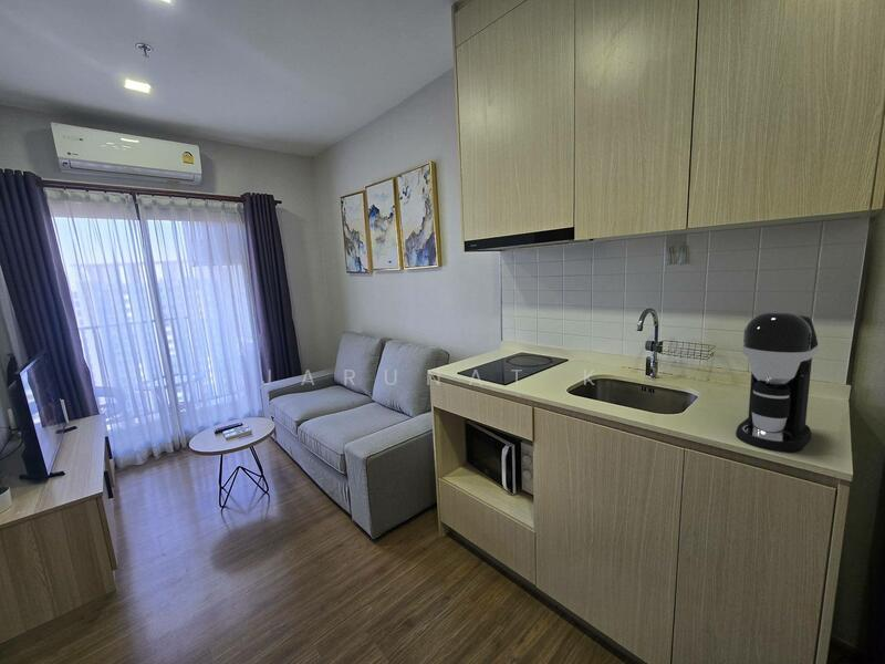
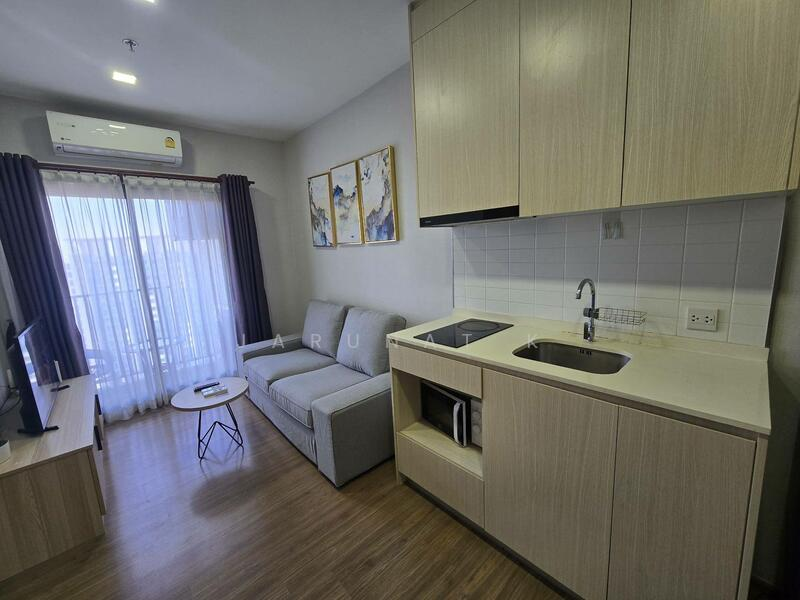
- coffee maker [735,311,820,453]
